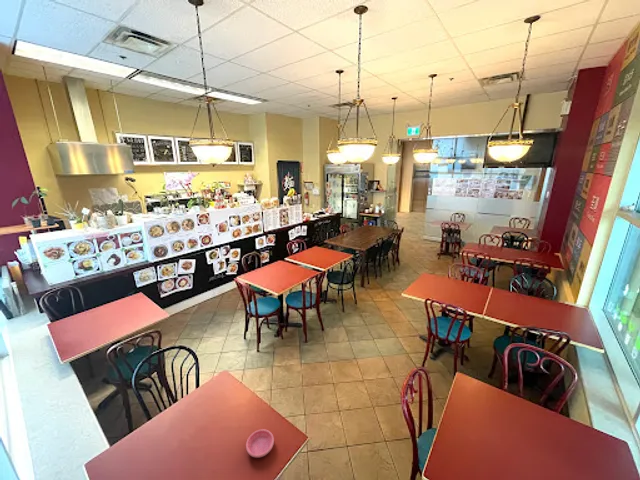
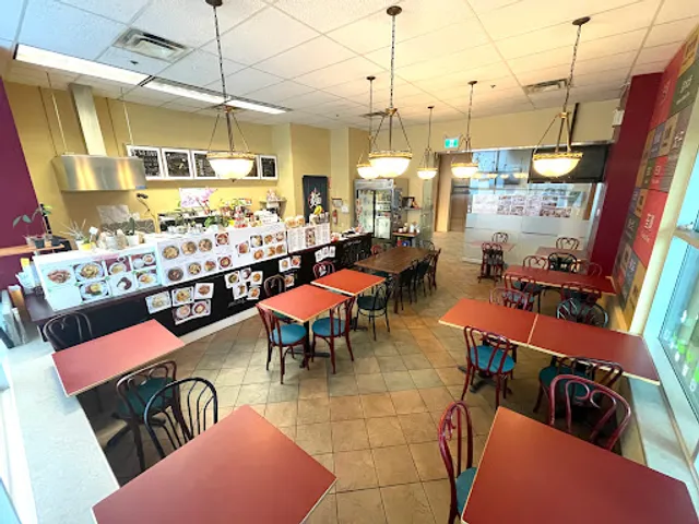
- saucer [245,428,275,459]
